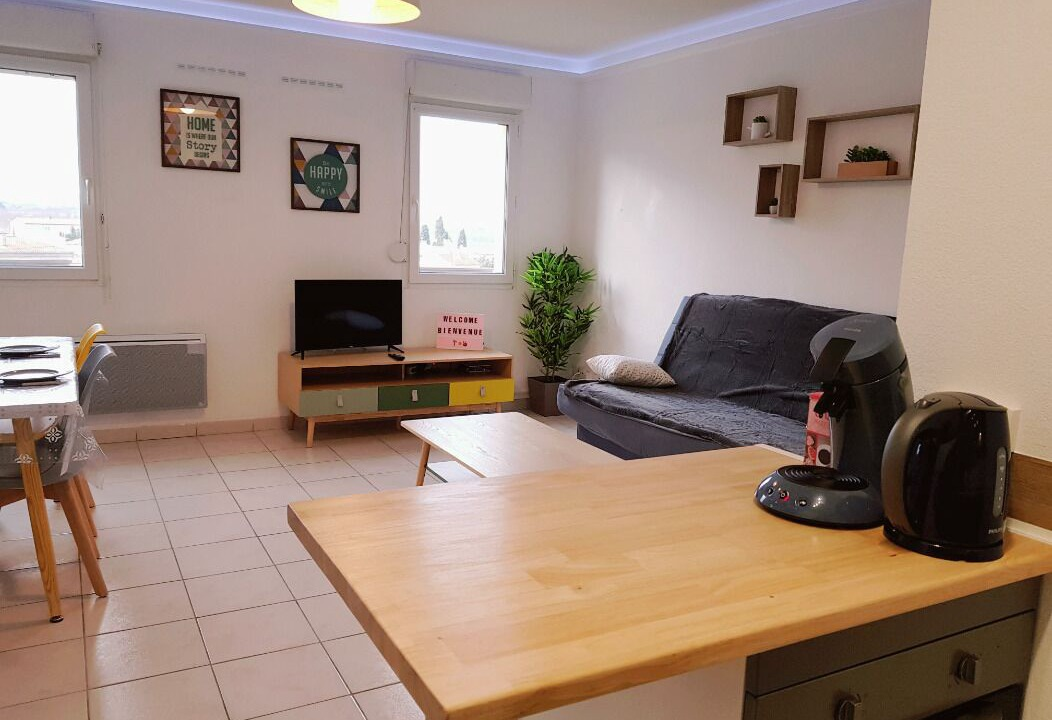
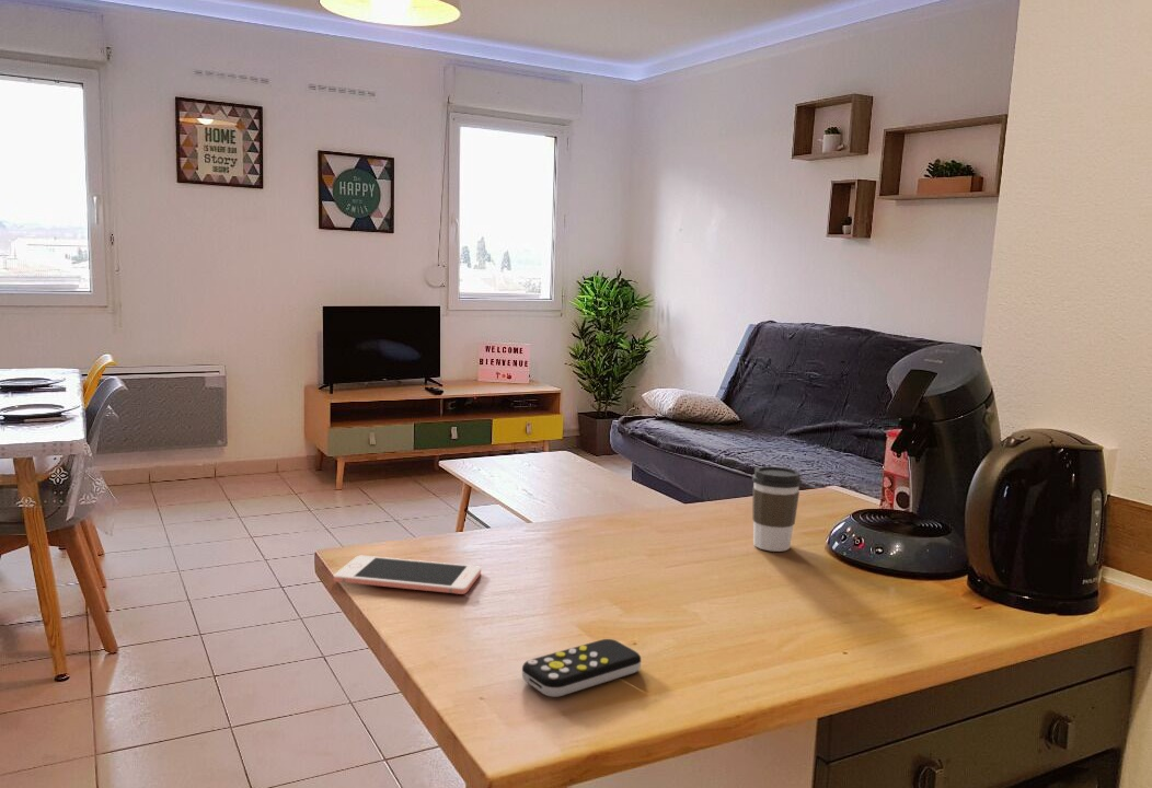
+ coffee cup [751,465,803,553]
+ cell phone [333,555,482,595]
+ remote control [521,638,642,698]
